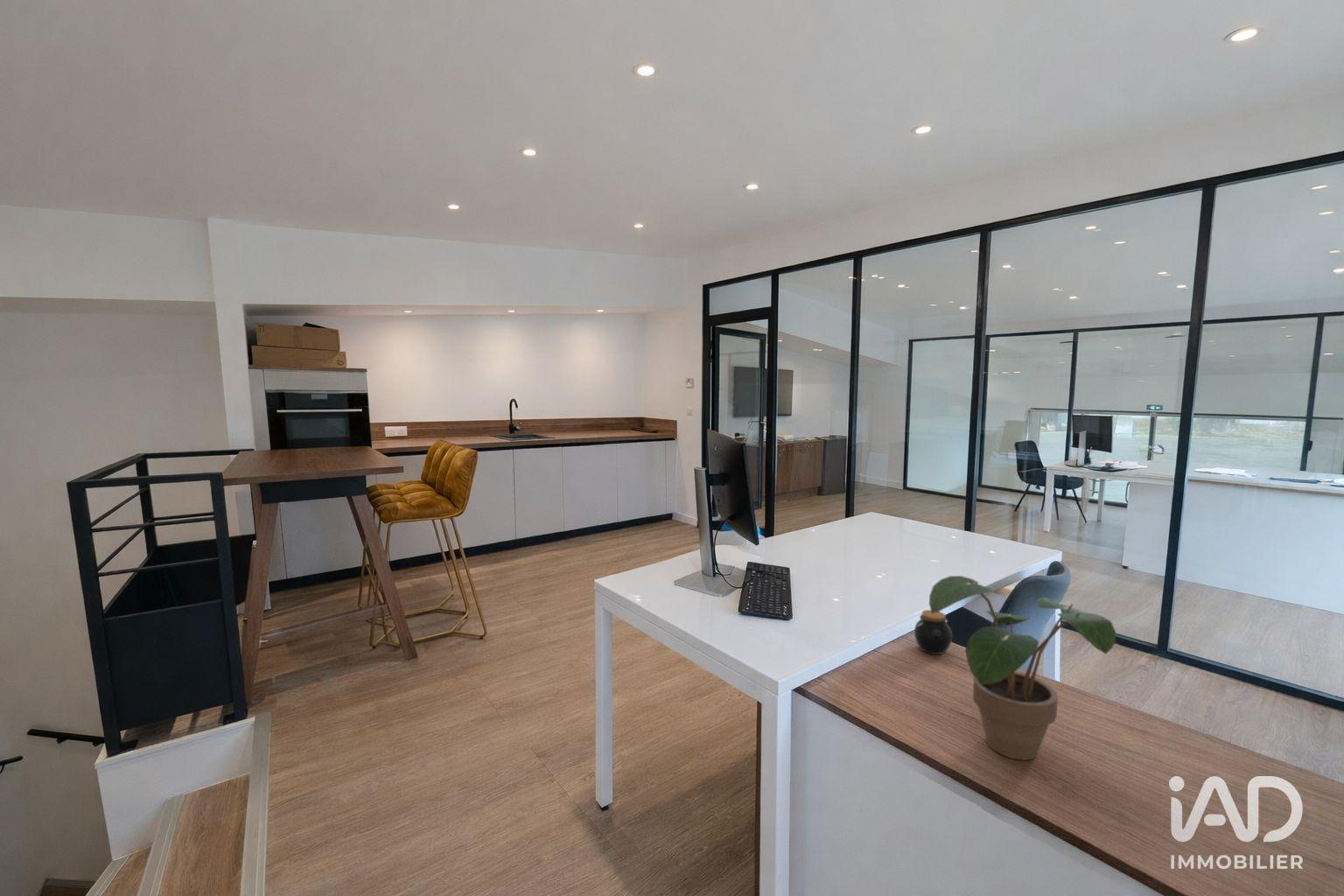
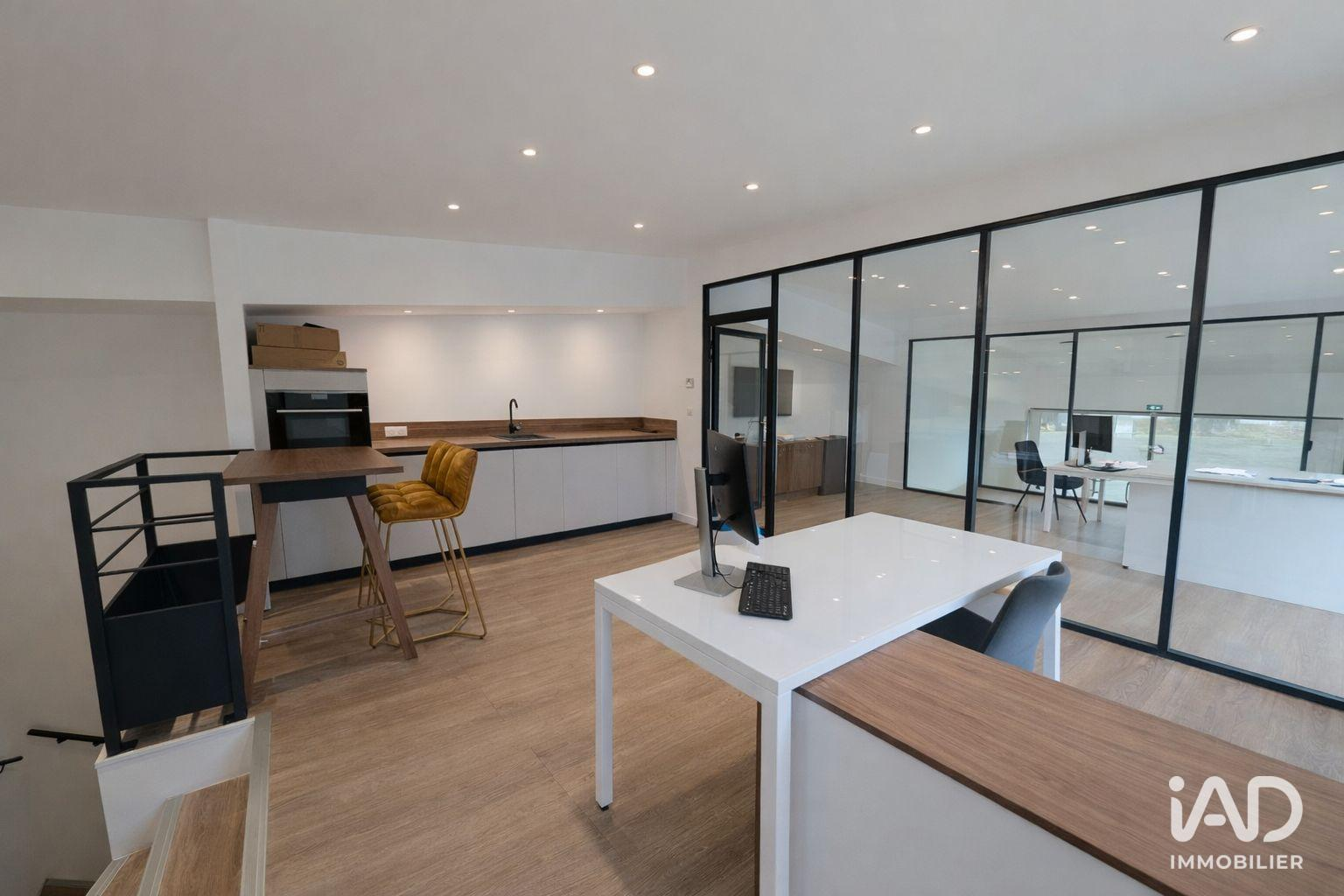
- potted plant [928,575,1117,761]
- jar [914,609,953,655]
